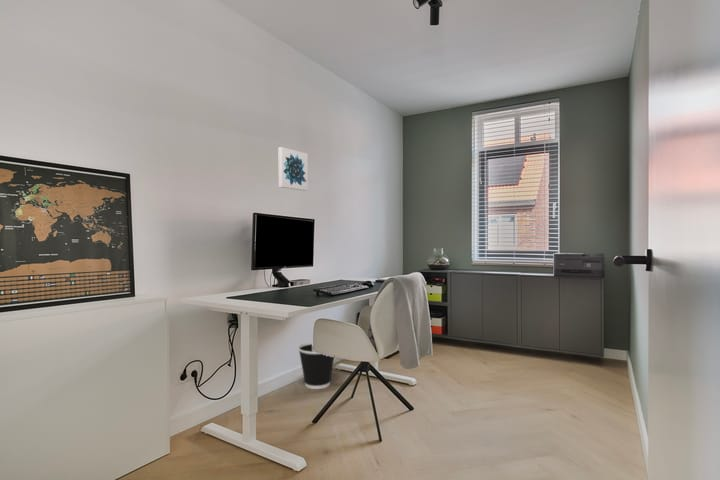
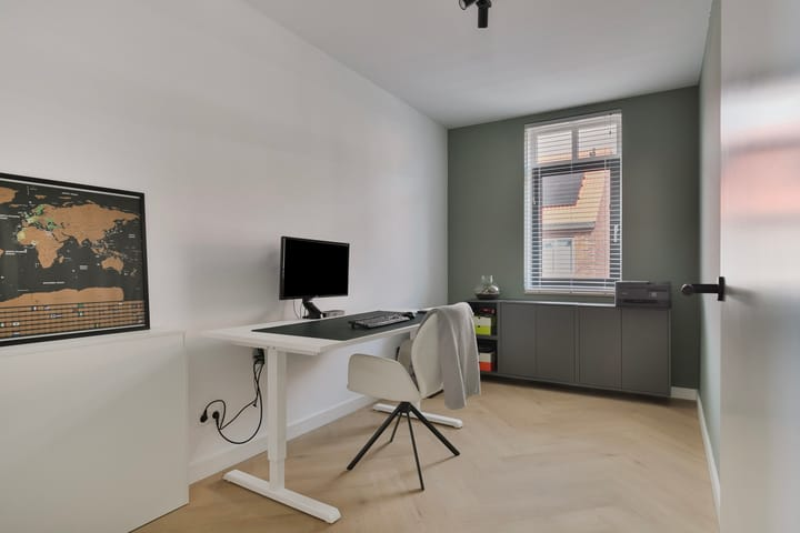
- wastebasket [297,341,335,390]
- wall art [277,146,309,192]
